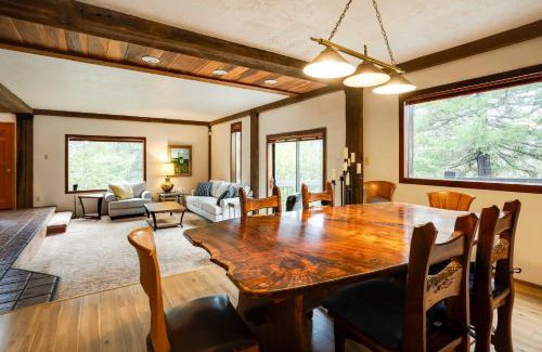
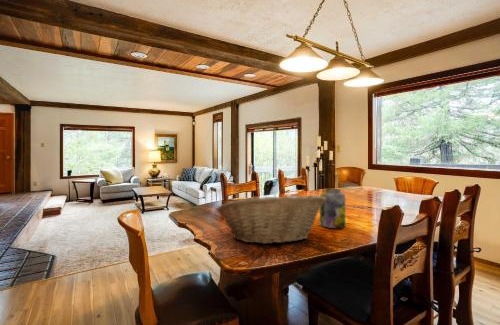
+ fruit basket [216,194,325,245]
+ jar [319,187,347,229]
